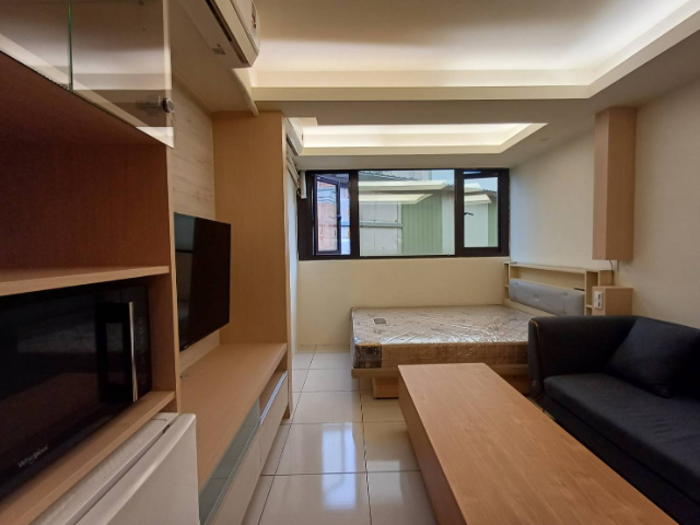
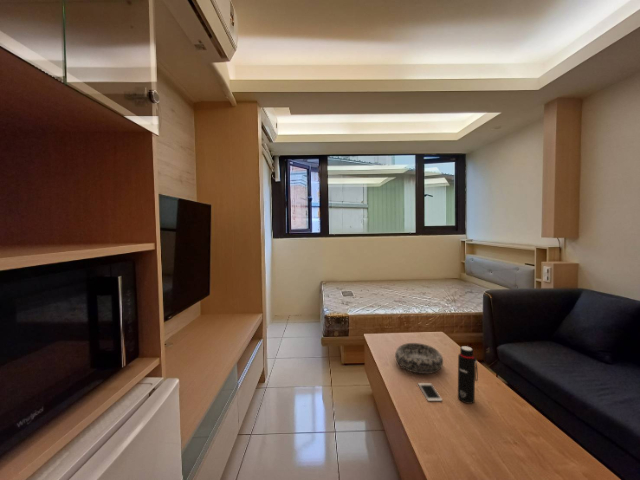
+ decorative bowl [394,342,444,375]
+ cell phone [417,382,443,402]
+ water bottle [457,345,479,405]
